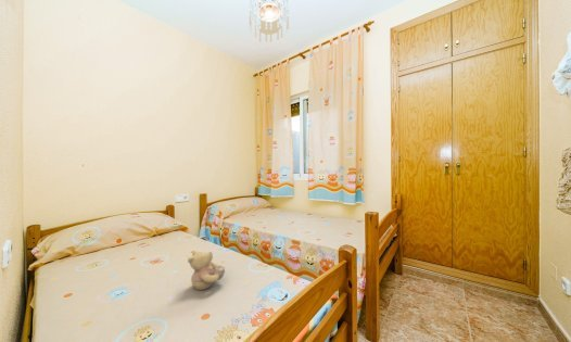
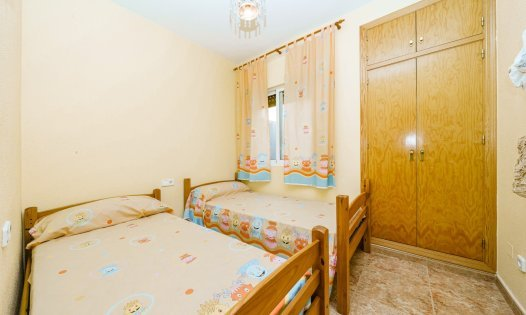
- stuffed animal [187,250,226,291]
